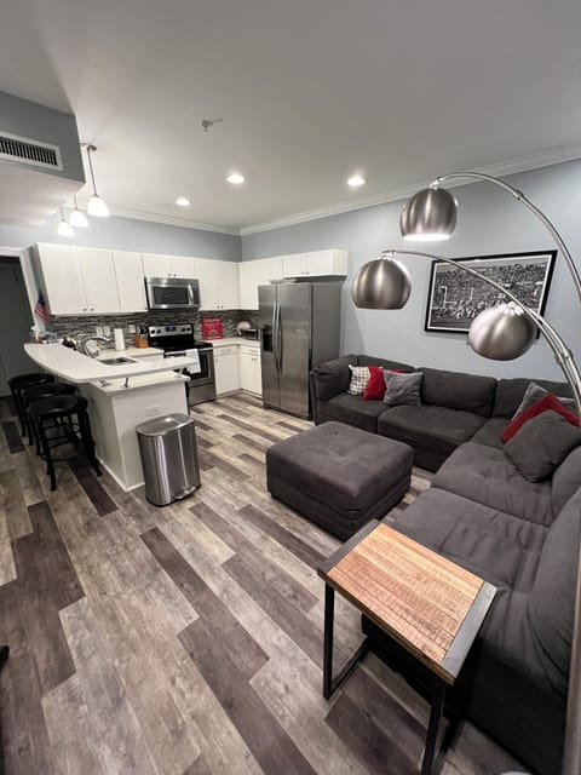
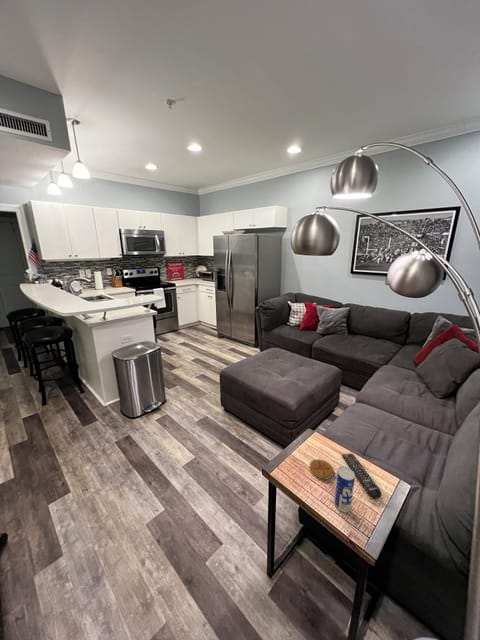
+ coaster [309,459,335,480]
+ remote control [341,452,383,500]
+ beverage can [334,466,356,514]
